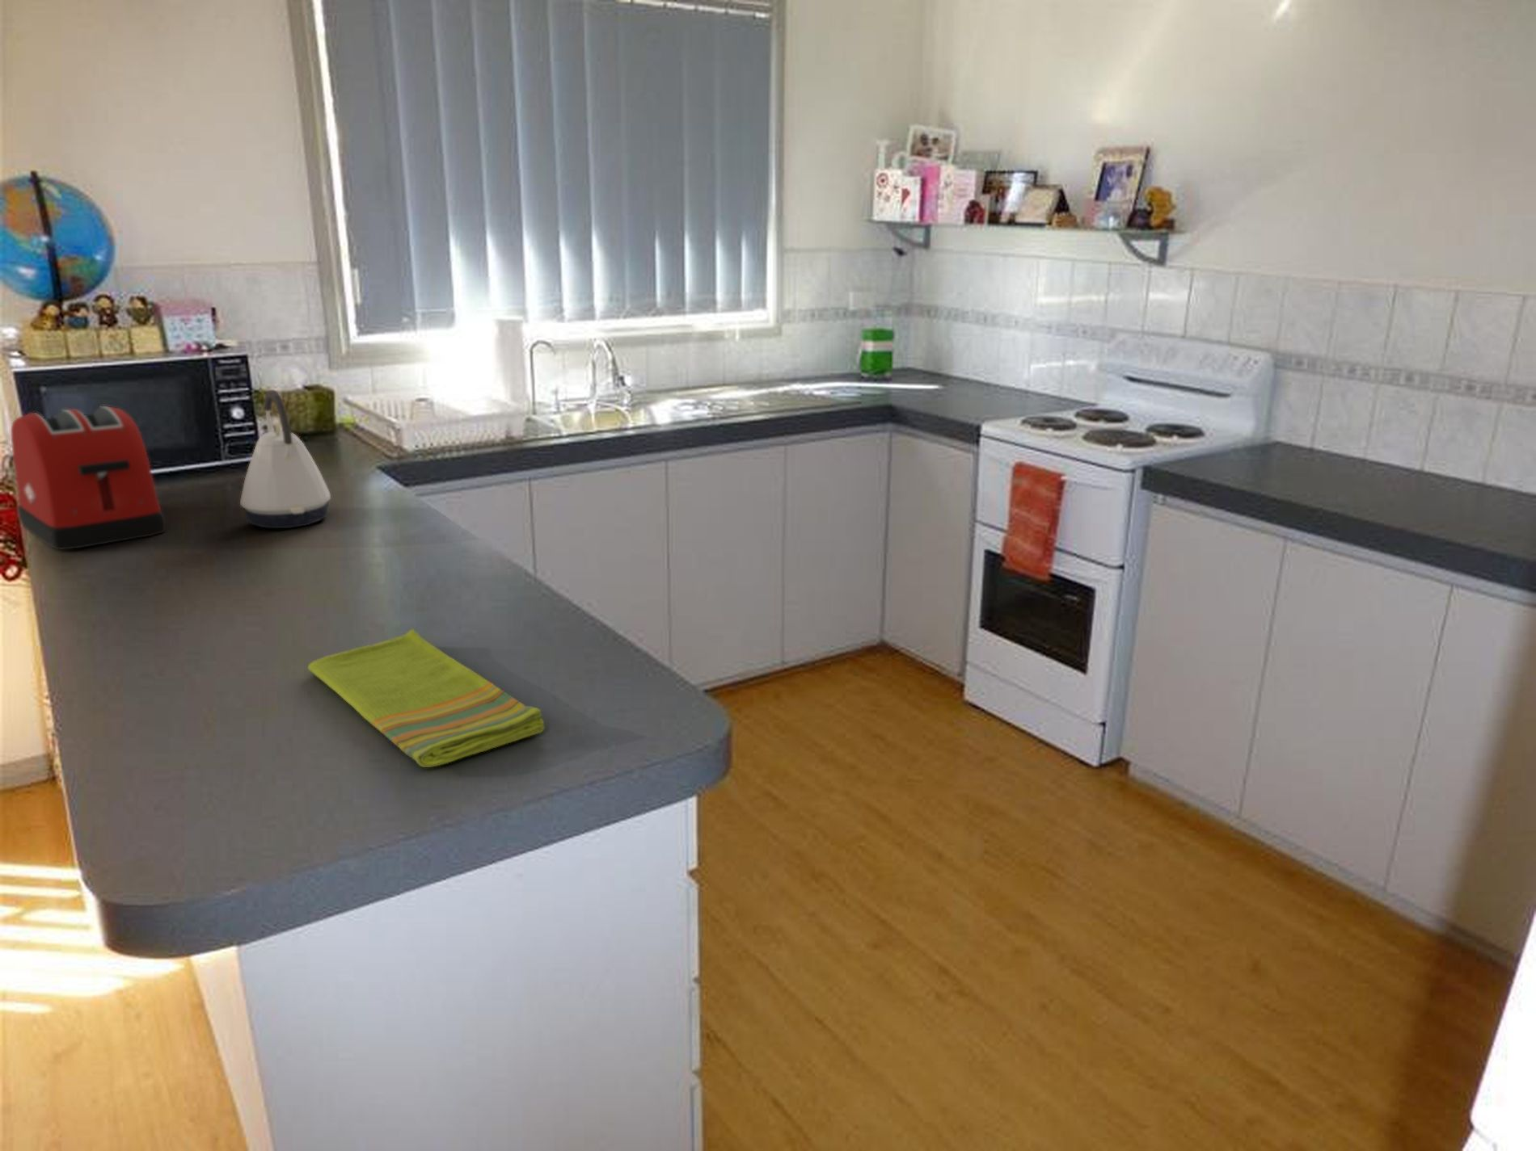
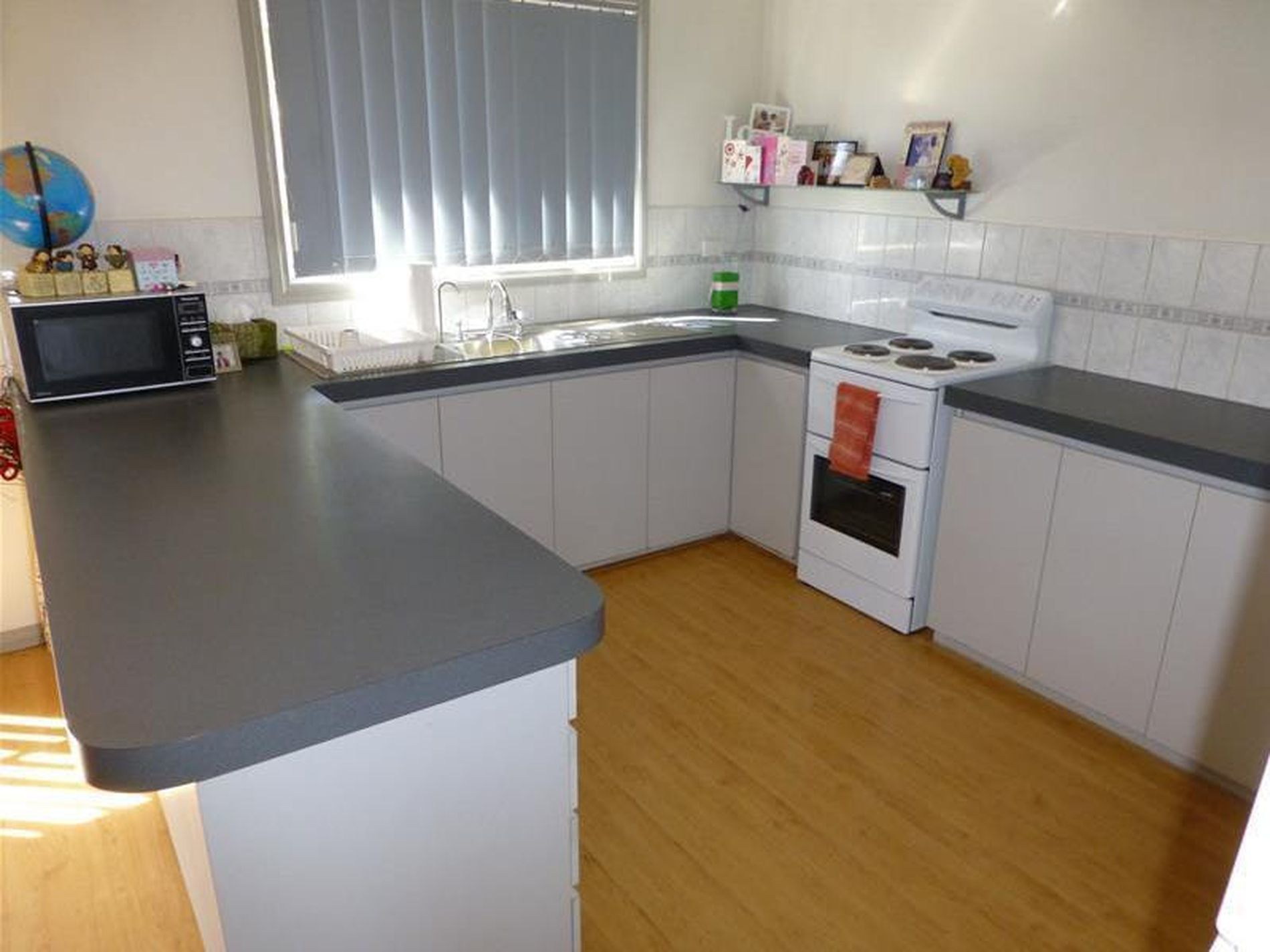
- kettle [239,389,331,530]
- toaster [11,405,167,551]
- dish towel [307,627,545,768]
